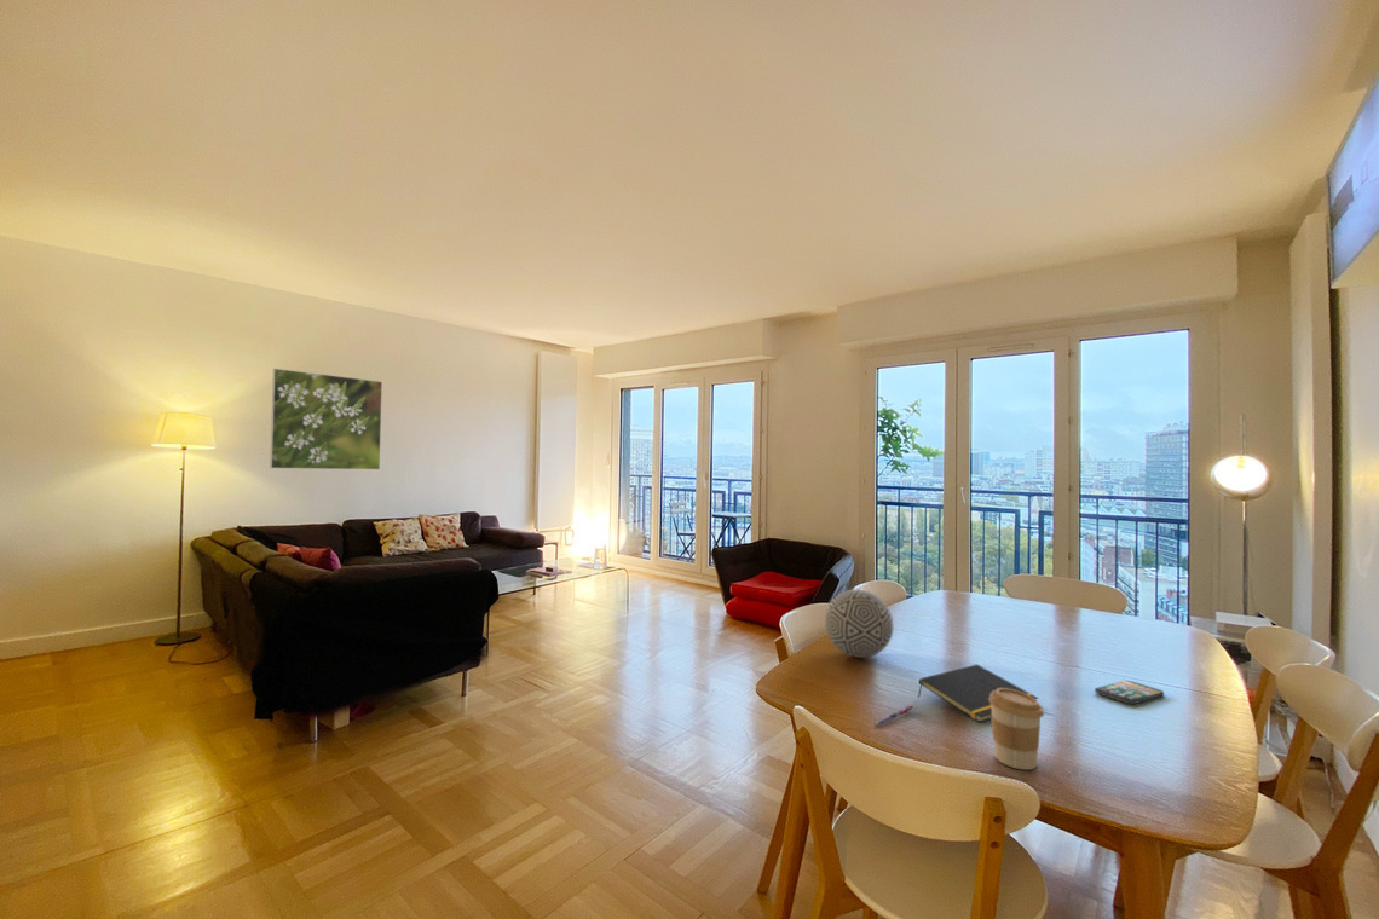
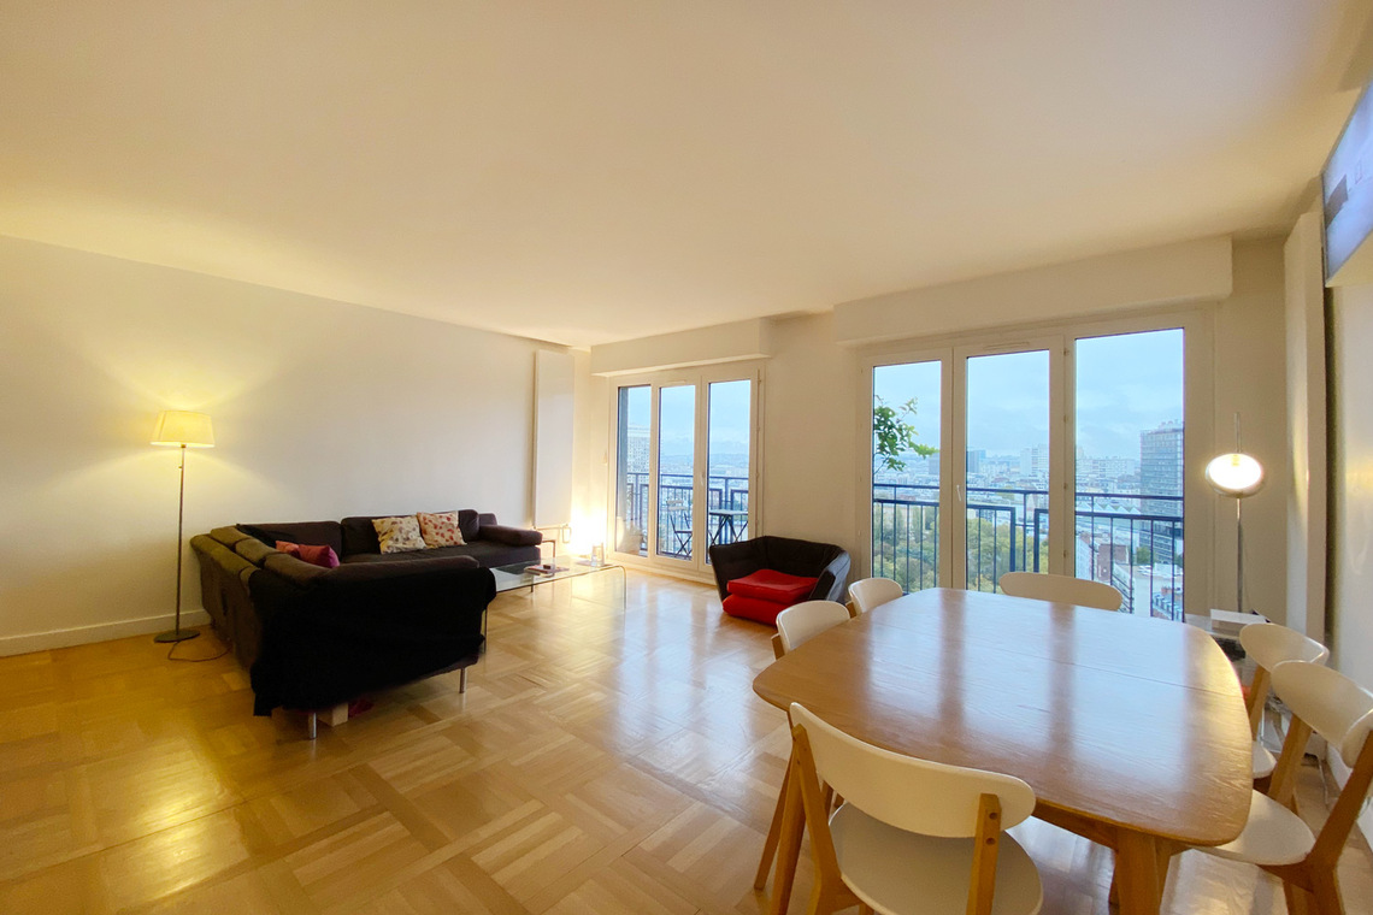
- coffee cup [989,688,1045,770]
- pen [875,705,914,727]
- smartphone [1094,680,1165,705]
- notepad [917,663,1039,723]
- decorative ball [824,588,894,659]
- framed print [269,368,383,470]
